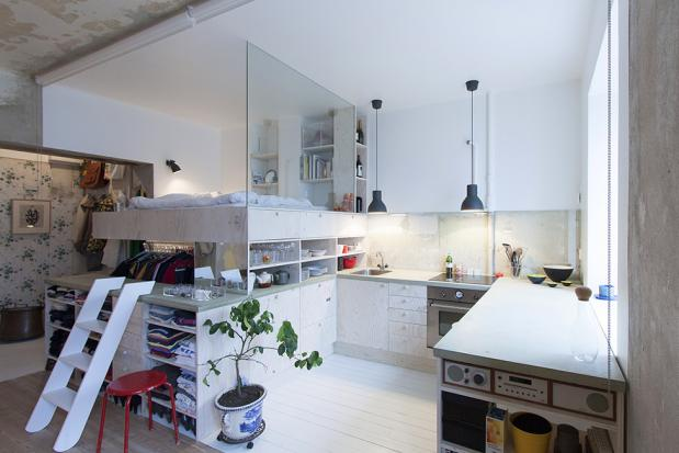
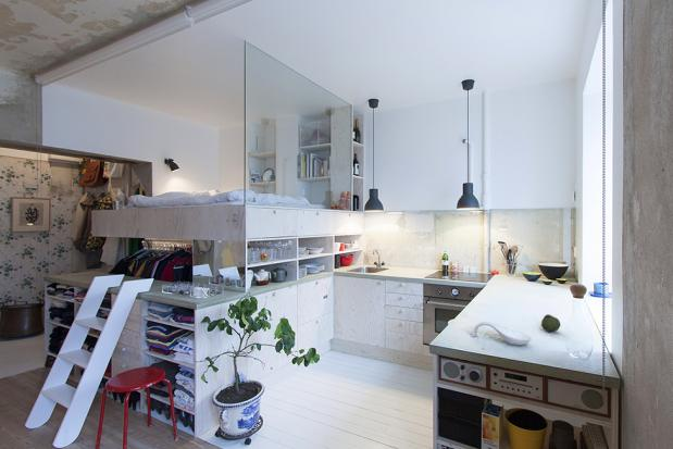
+ fruit [540,313,561,333]
+ spoon rest [471,321,533,347]
